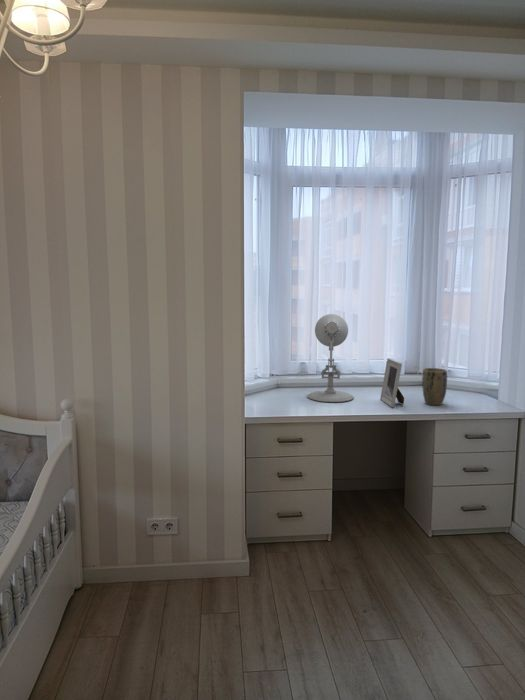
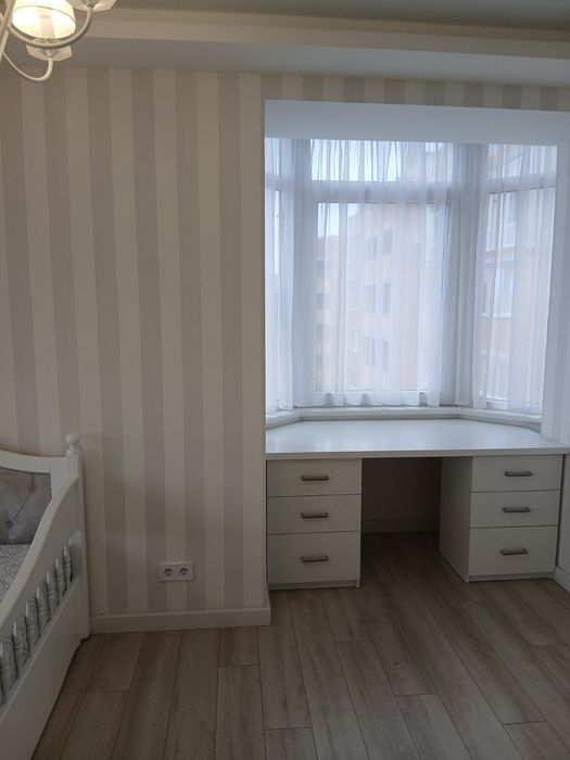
- plant pot [421,367,448,406]
- picture frame [379,357,405,408]
- desk lamp [306,313,355,403]
